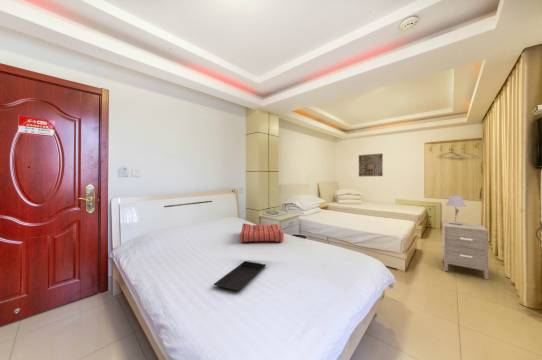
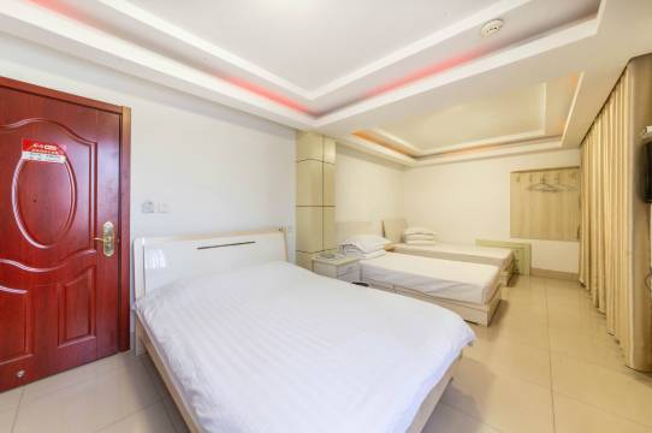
- table lamp [445,194,467,225]
- serving tray [213,260,267,292]
- wall art [358,152,384,177]
- nightstand [441,220,489,280]
- seat cushion [239,222,285,243]
